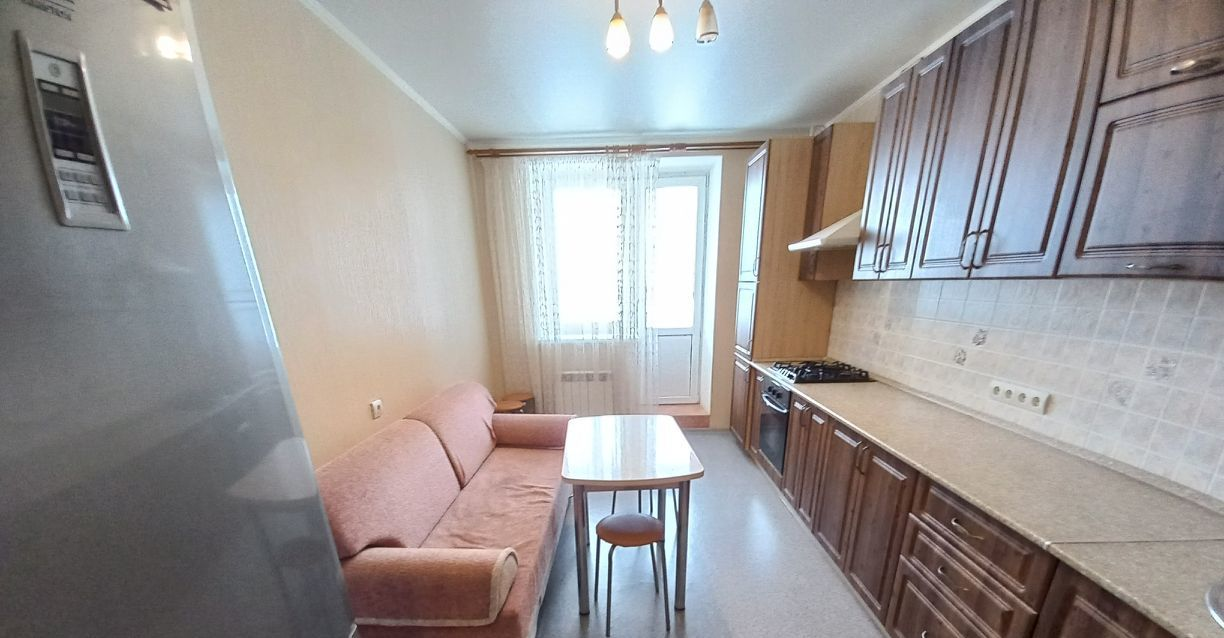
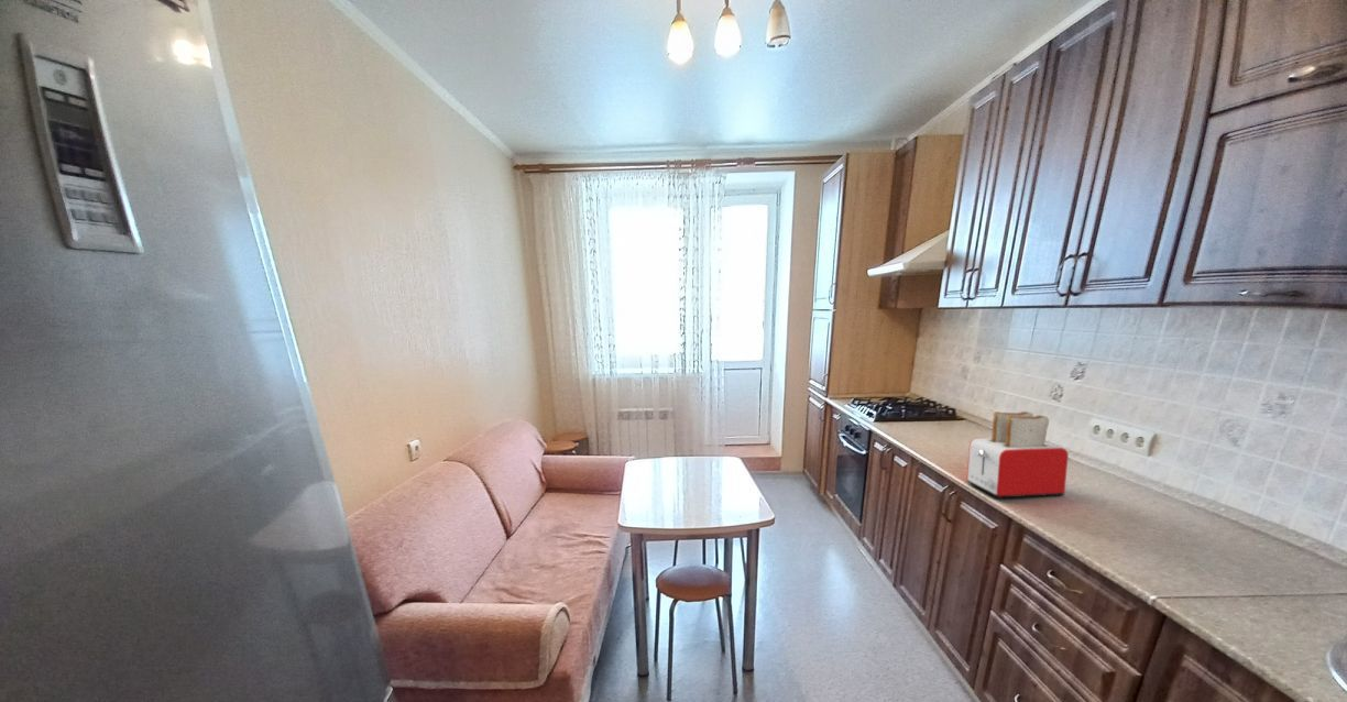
+ toaster [965,410,1070,500]
